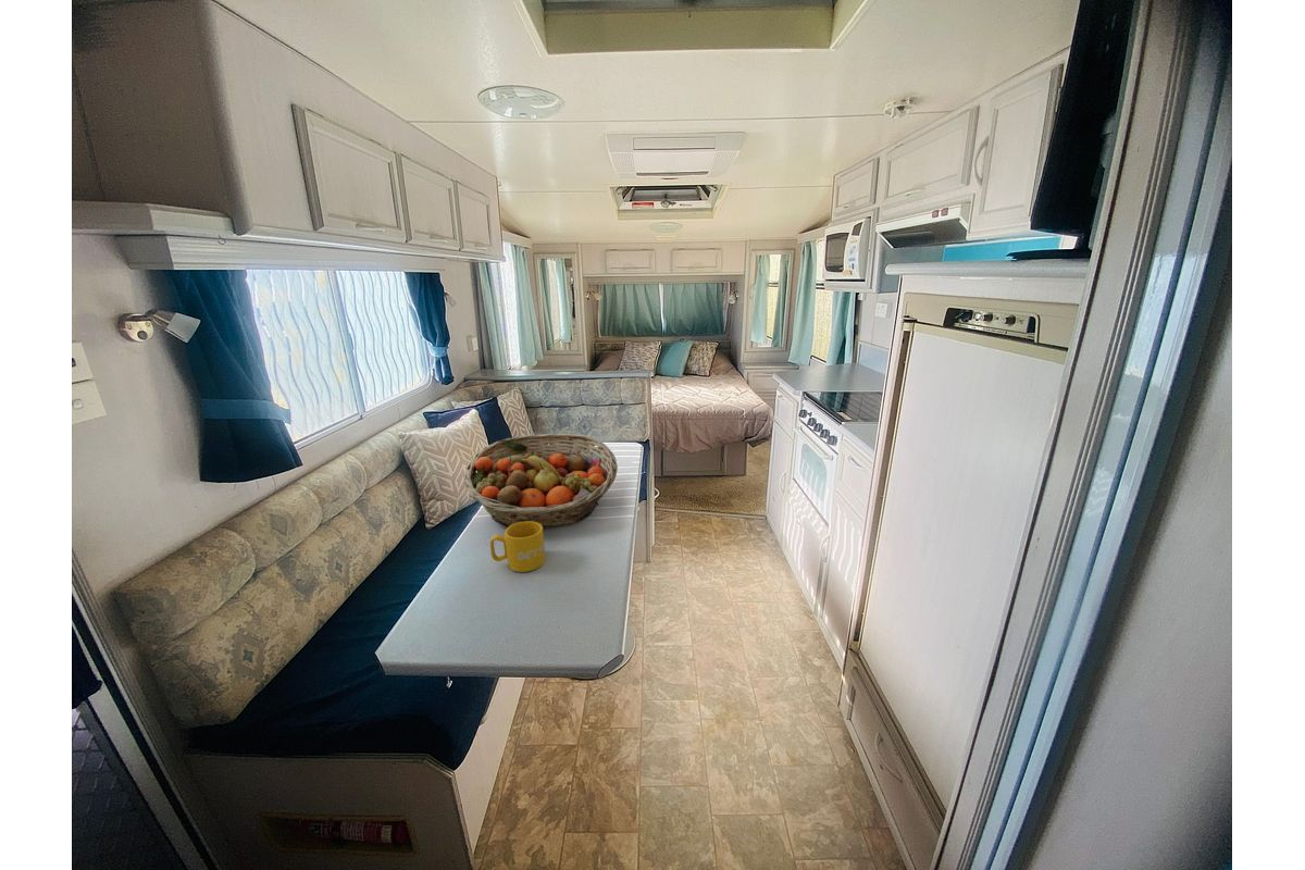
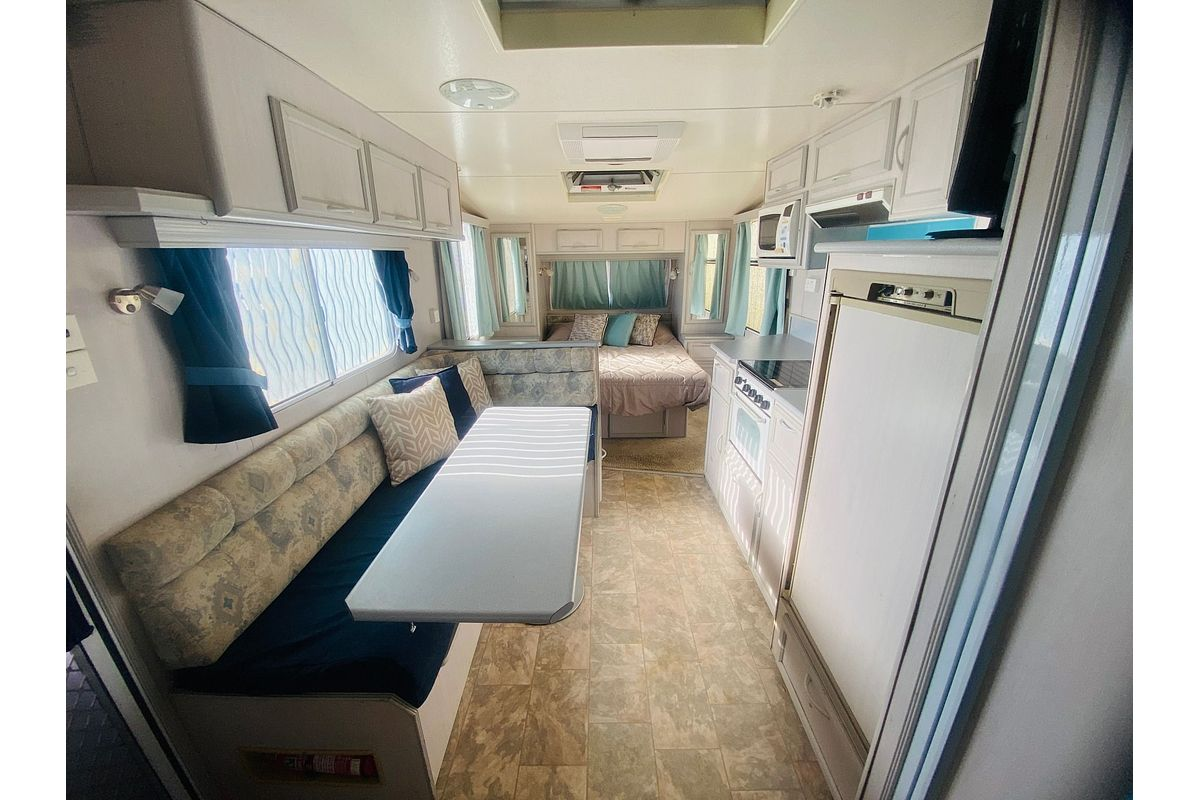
- mug [489,521,546,573]
- fruit basket [462,433,619,527]
